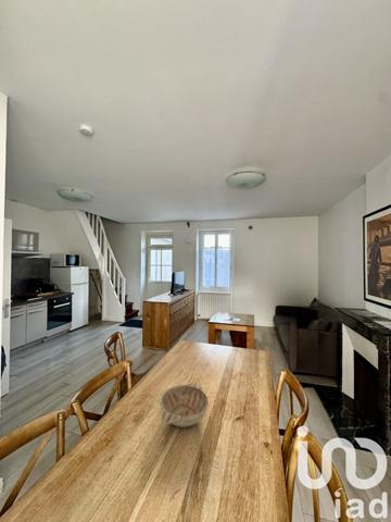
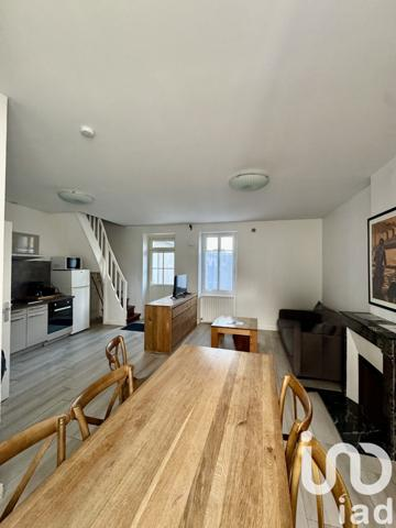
- decorative bowl [159,382,210,428]
